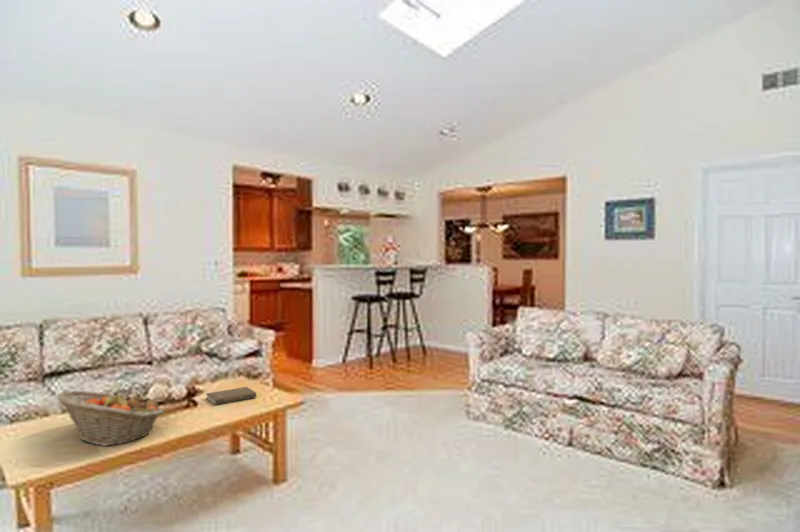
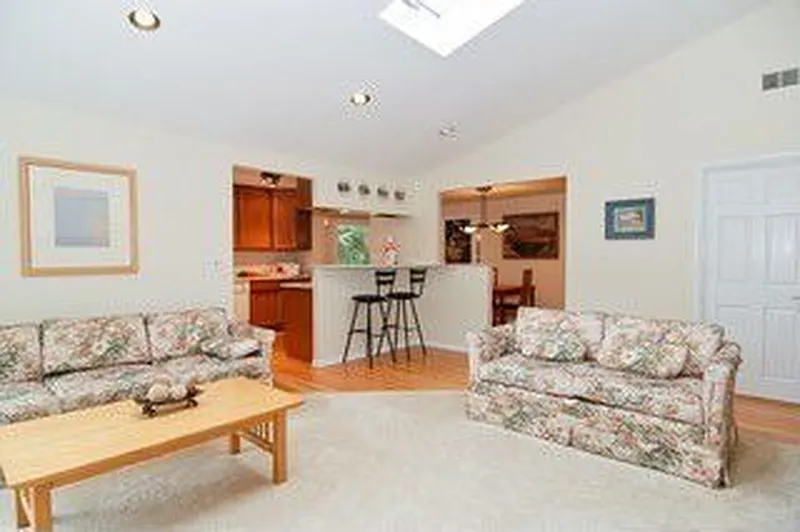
- book [205,386,257,406]
- fruit basket [56,390,164,447]
